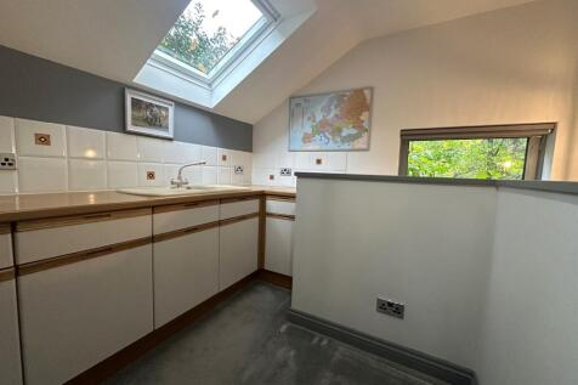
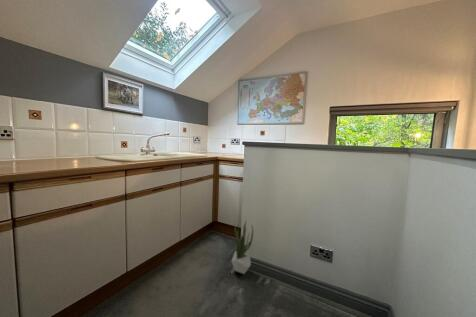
+ potted plant [228,221,254,275]
